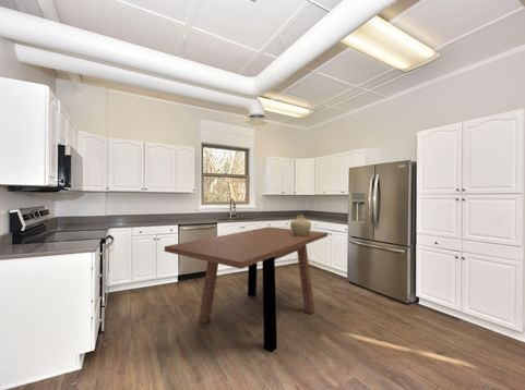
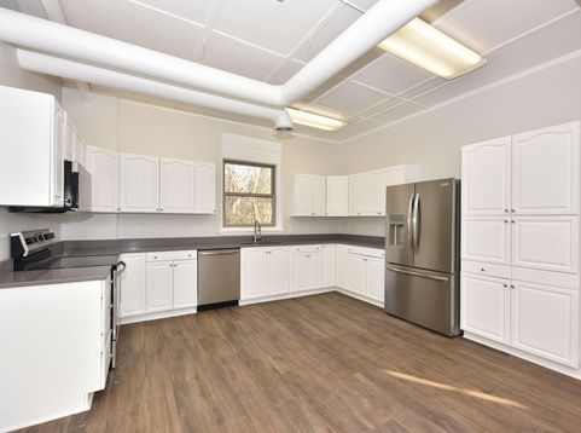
- dining table [164,226,329,353]
- ceramic jug [289,214,312,236]
